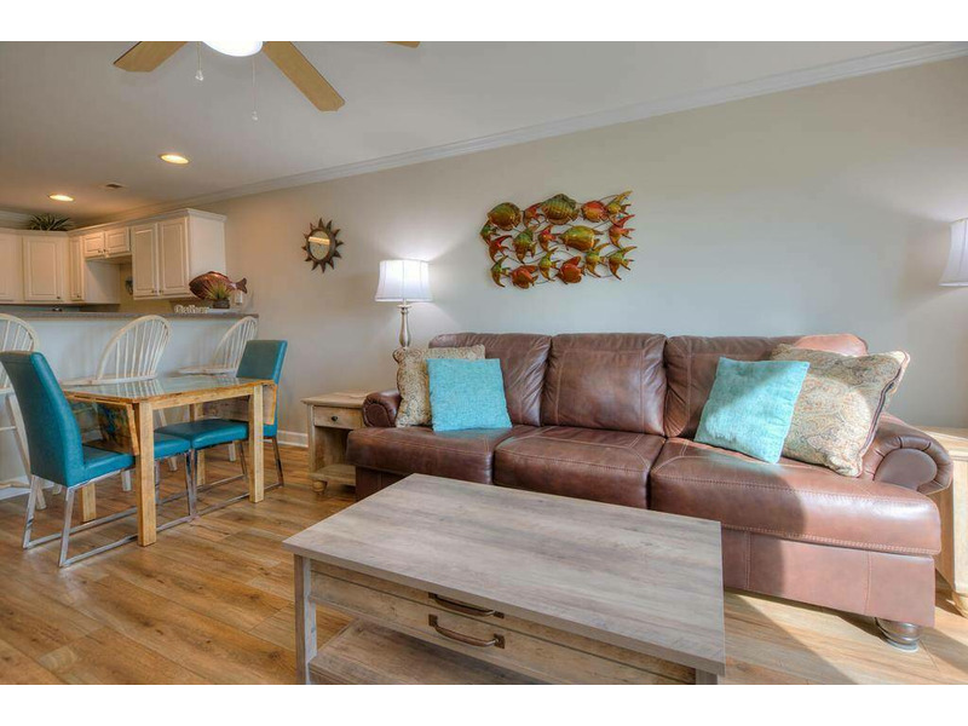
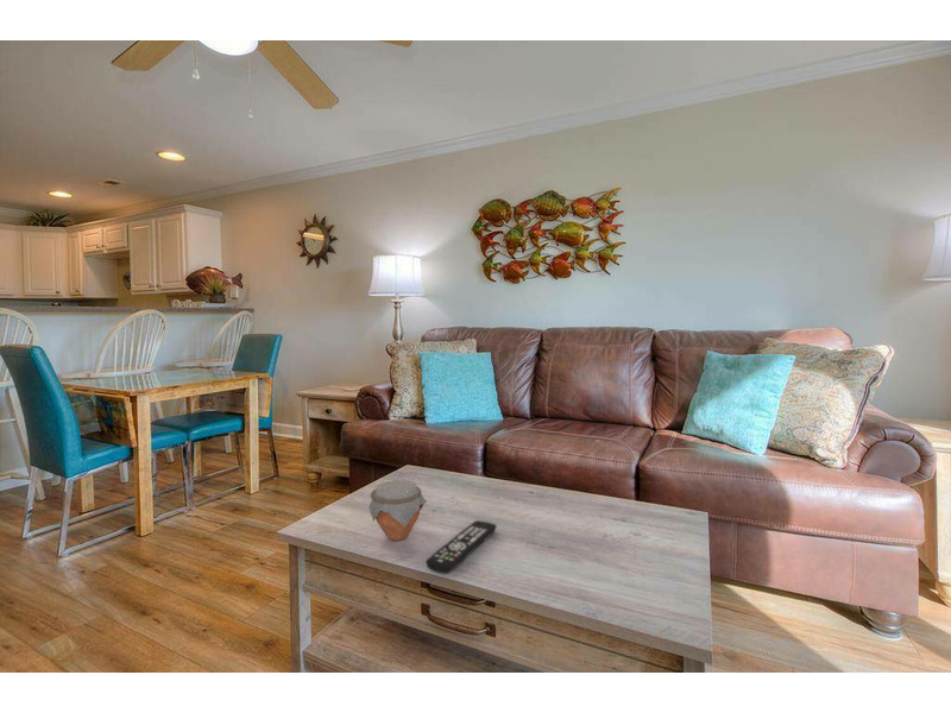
+ jar [367,479,428,542]
+ remote control [424,519,497,575]
